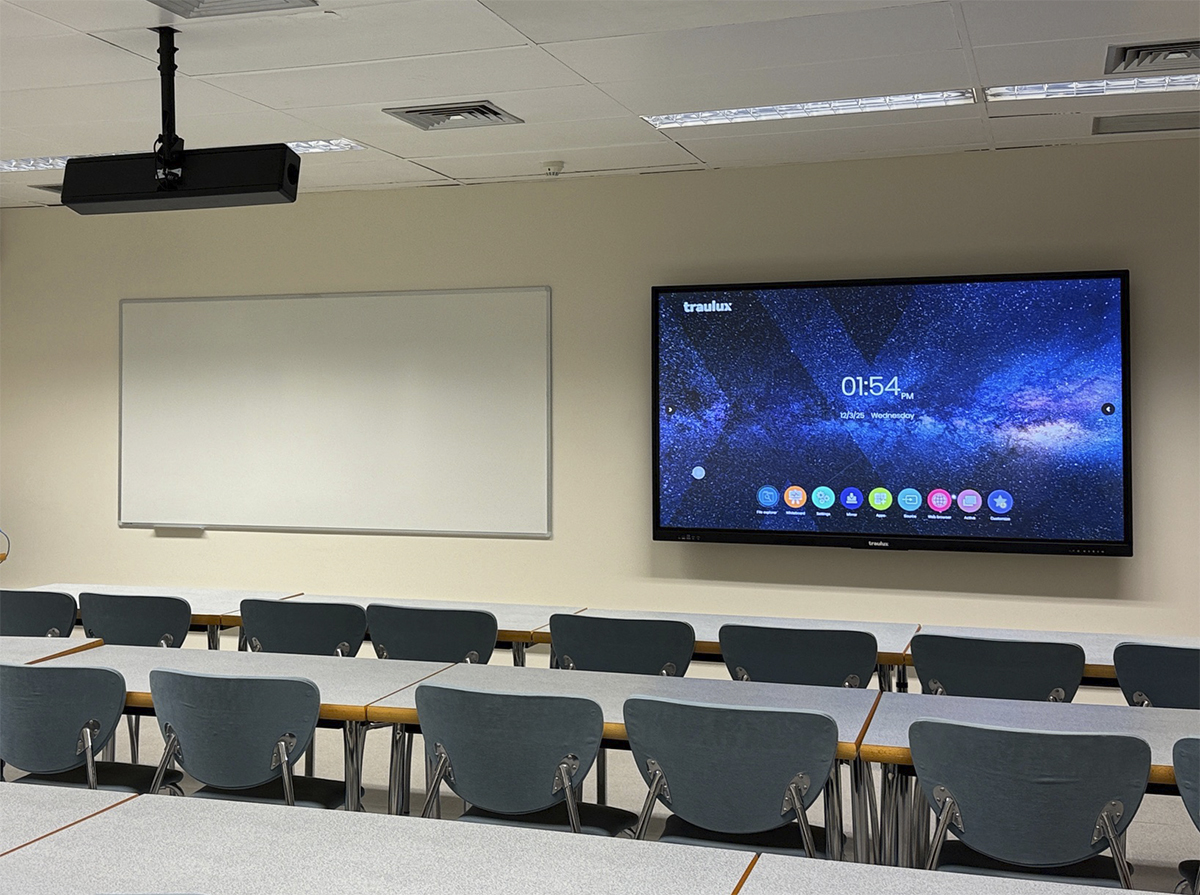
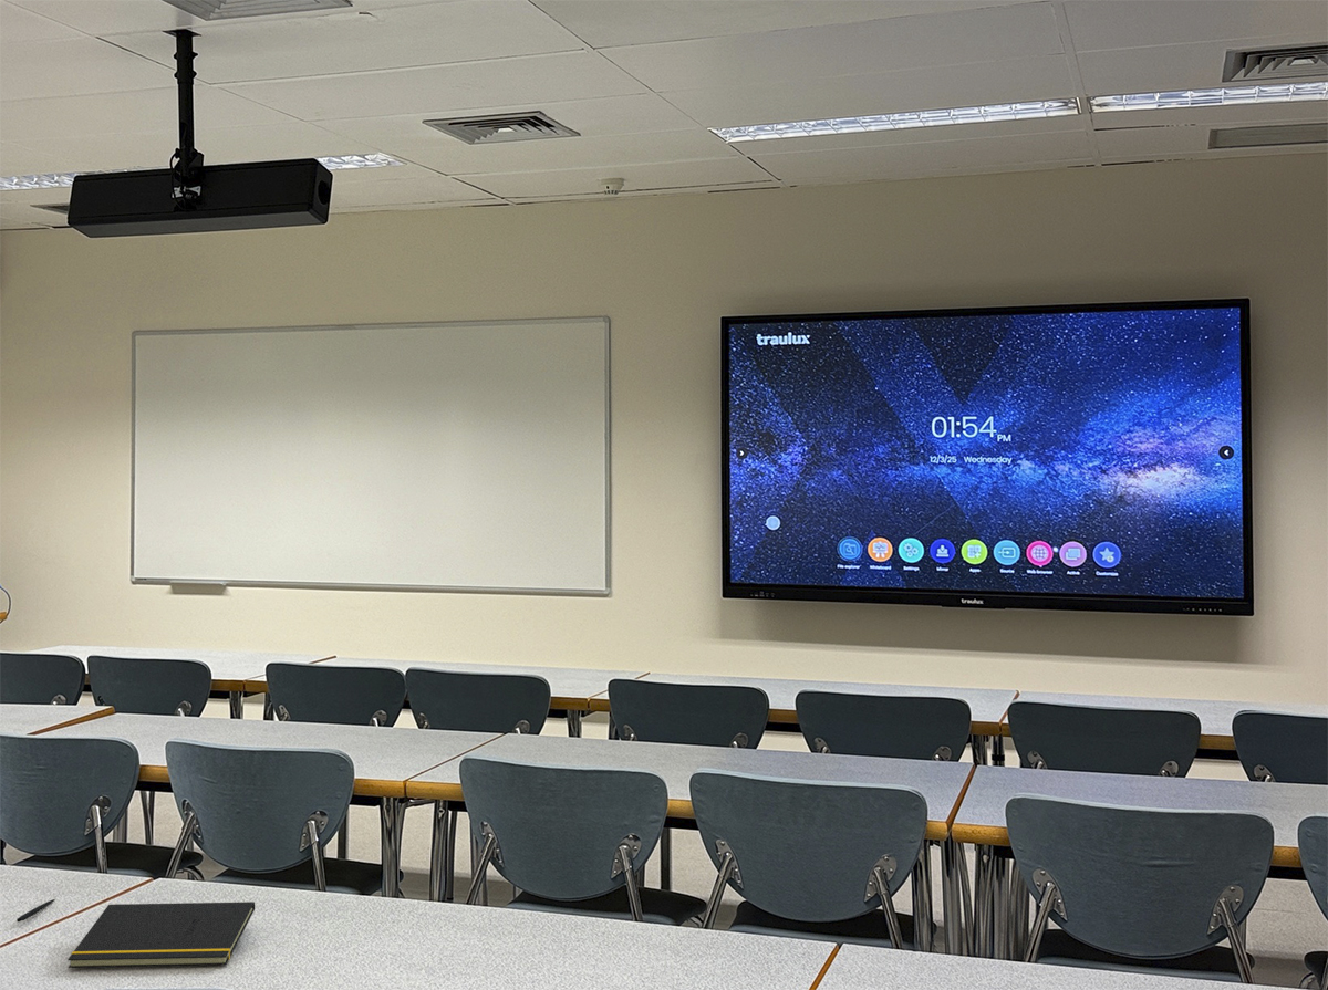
+ notepad [66,900,256,969]
+ pen [15,898,56,923]
